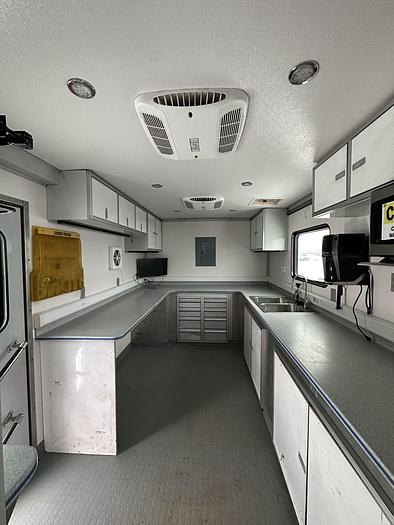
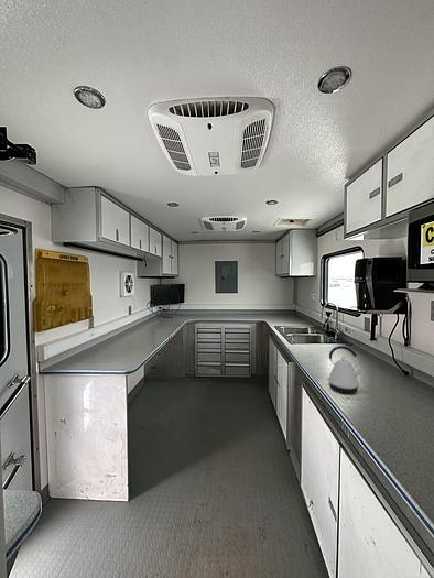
+ kettle [326,345,364,394]
